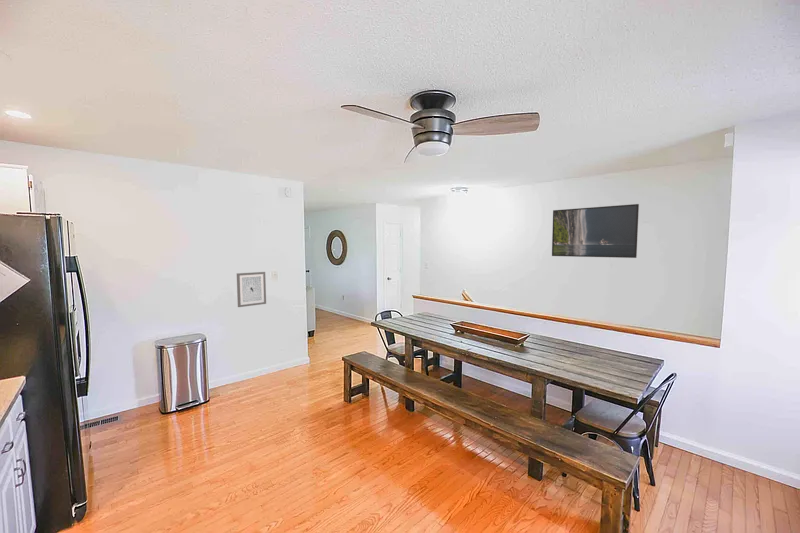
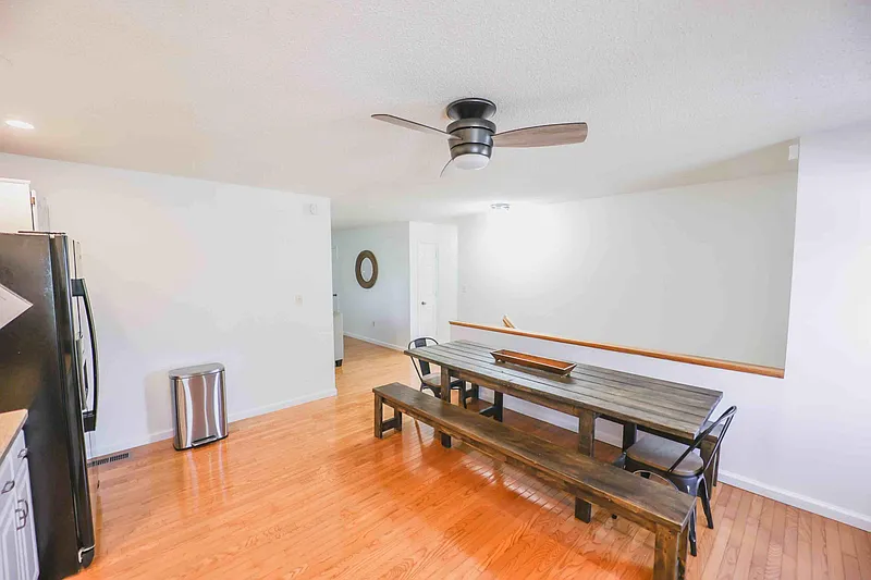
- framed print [551,203,640,259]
- wall art [236,271,267,308]
